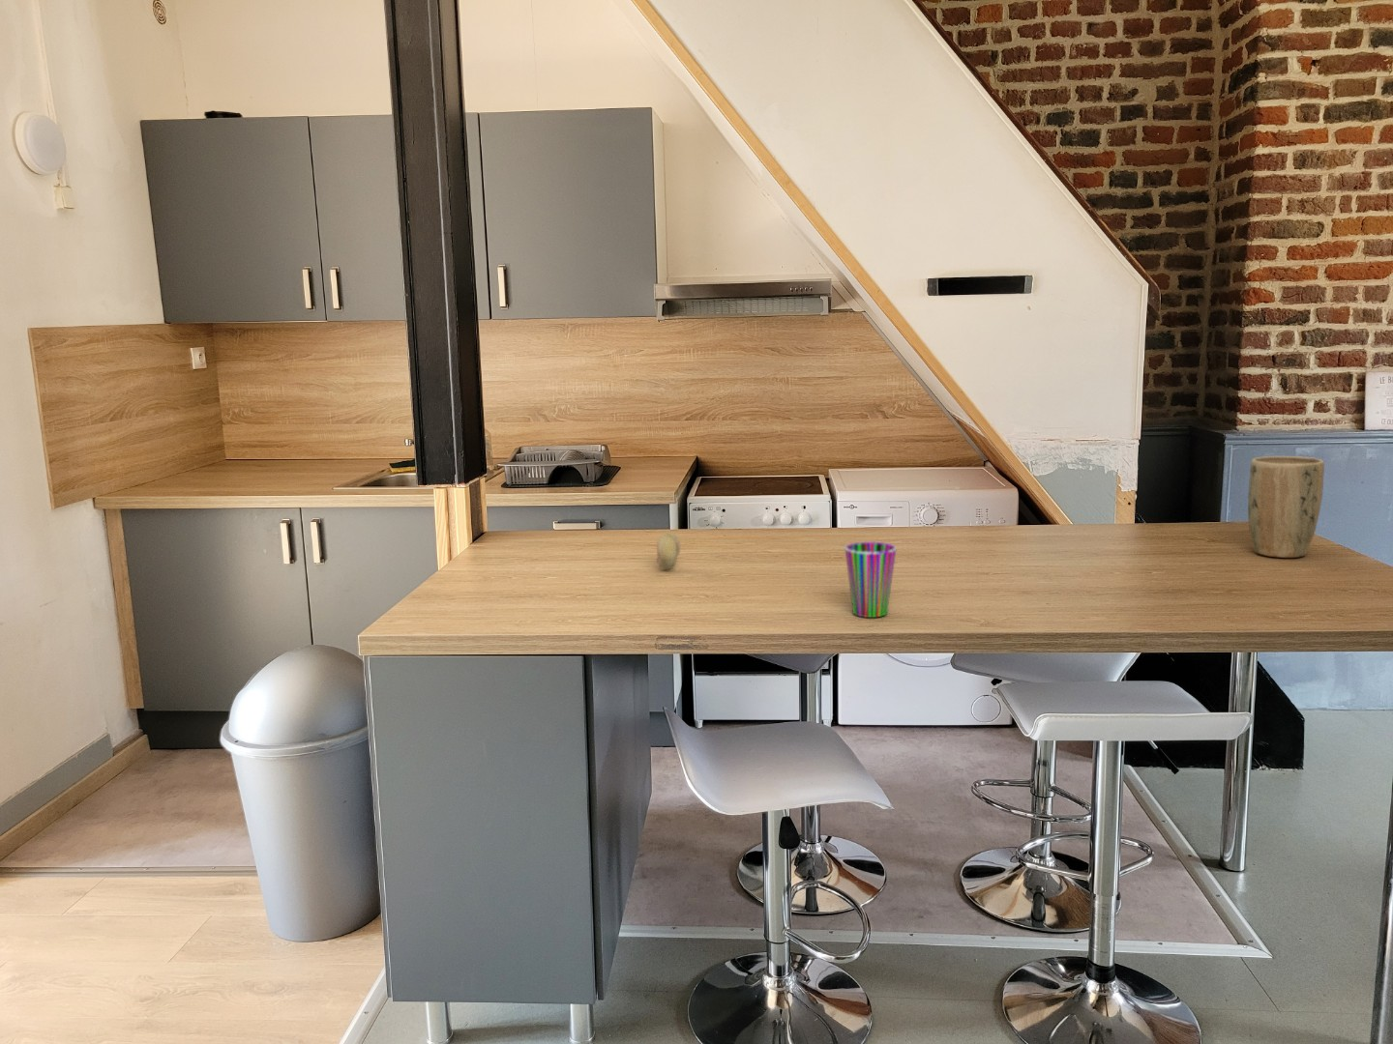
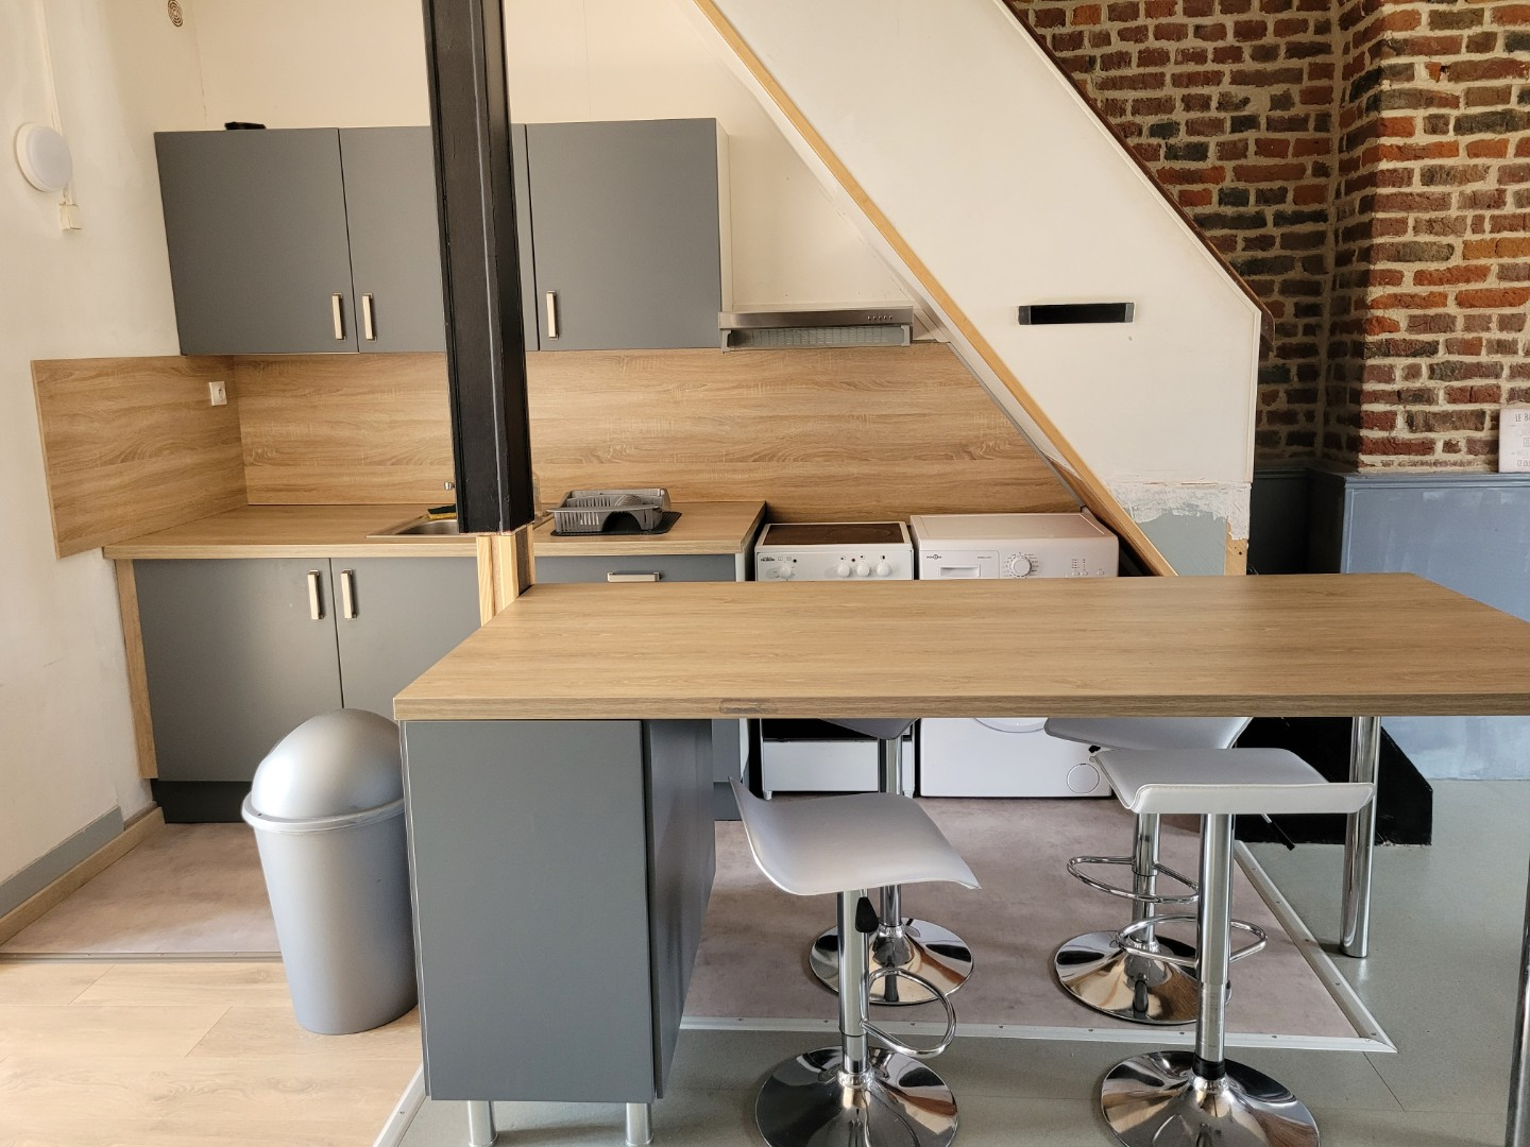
- fruit [656,531,681,570]
- plant pot [1247,455,1325,558]
- cup [843,542,897,619]
